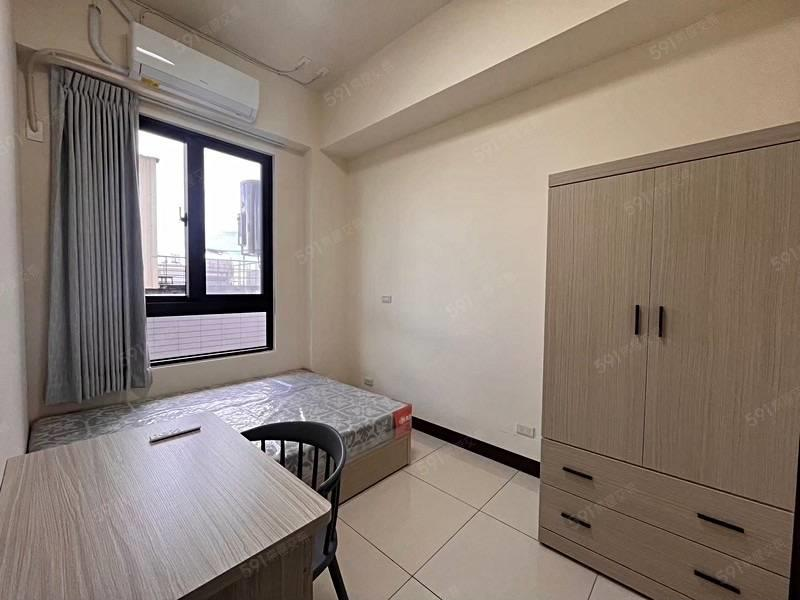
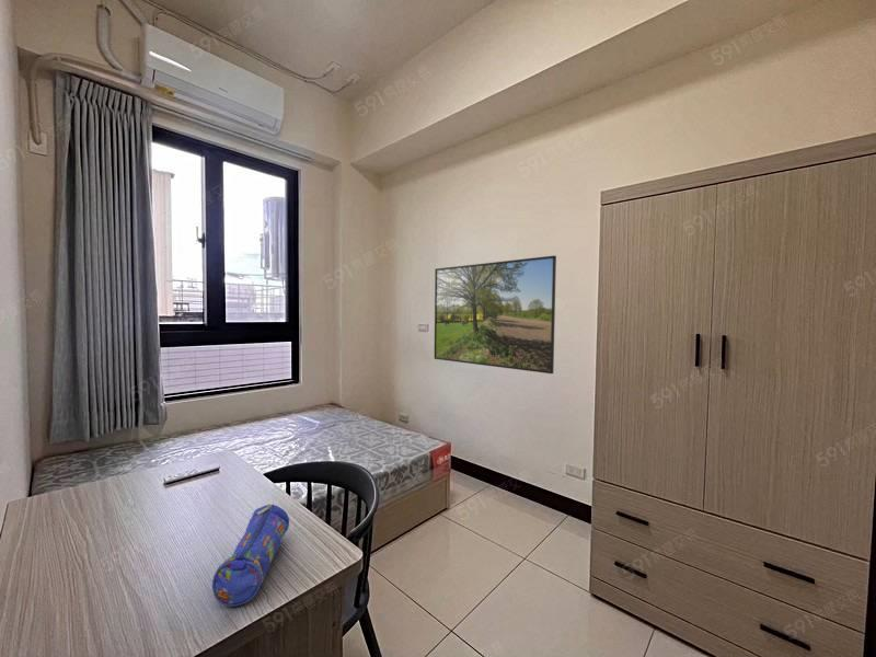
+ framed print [434,254,557,374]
+ pencil case [211,503,290,608]
